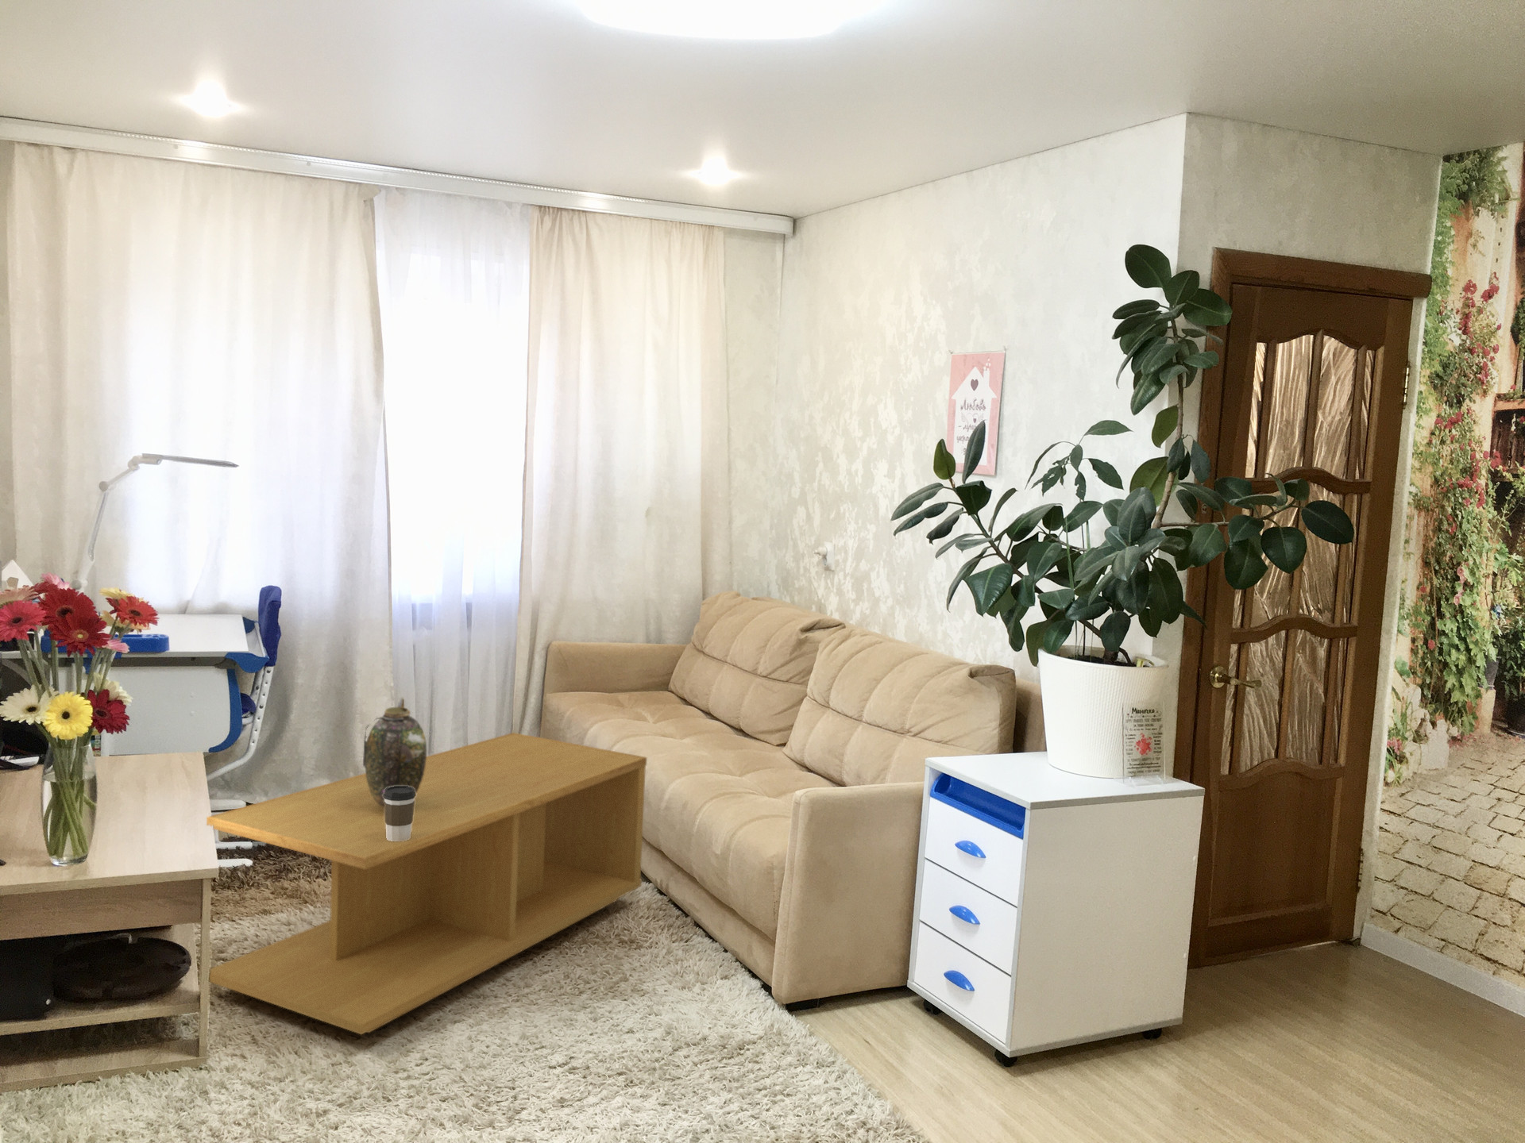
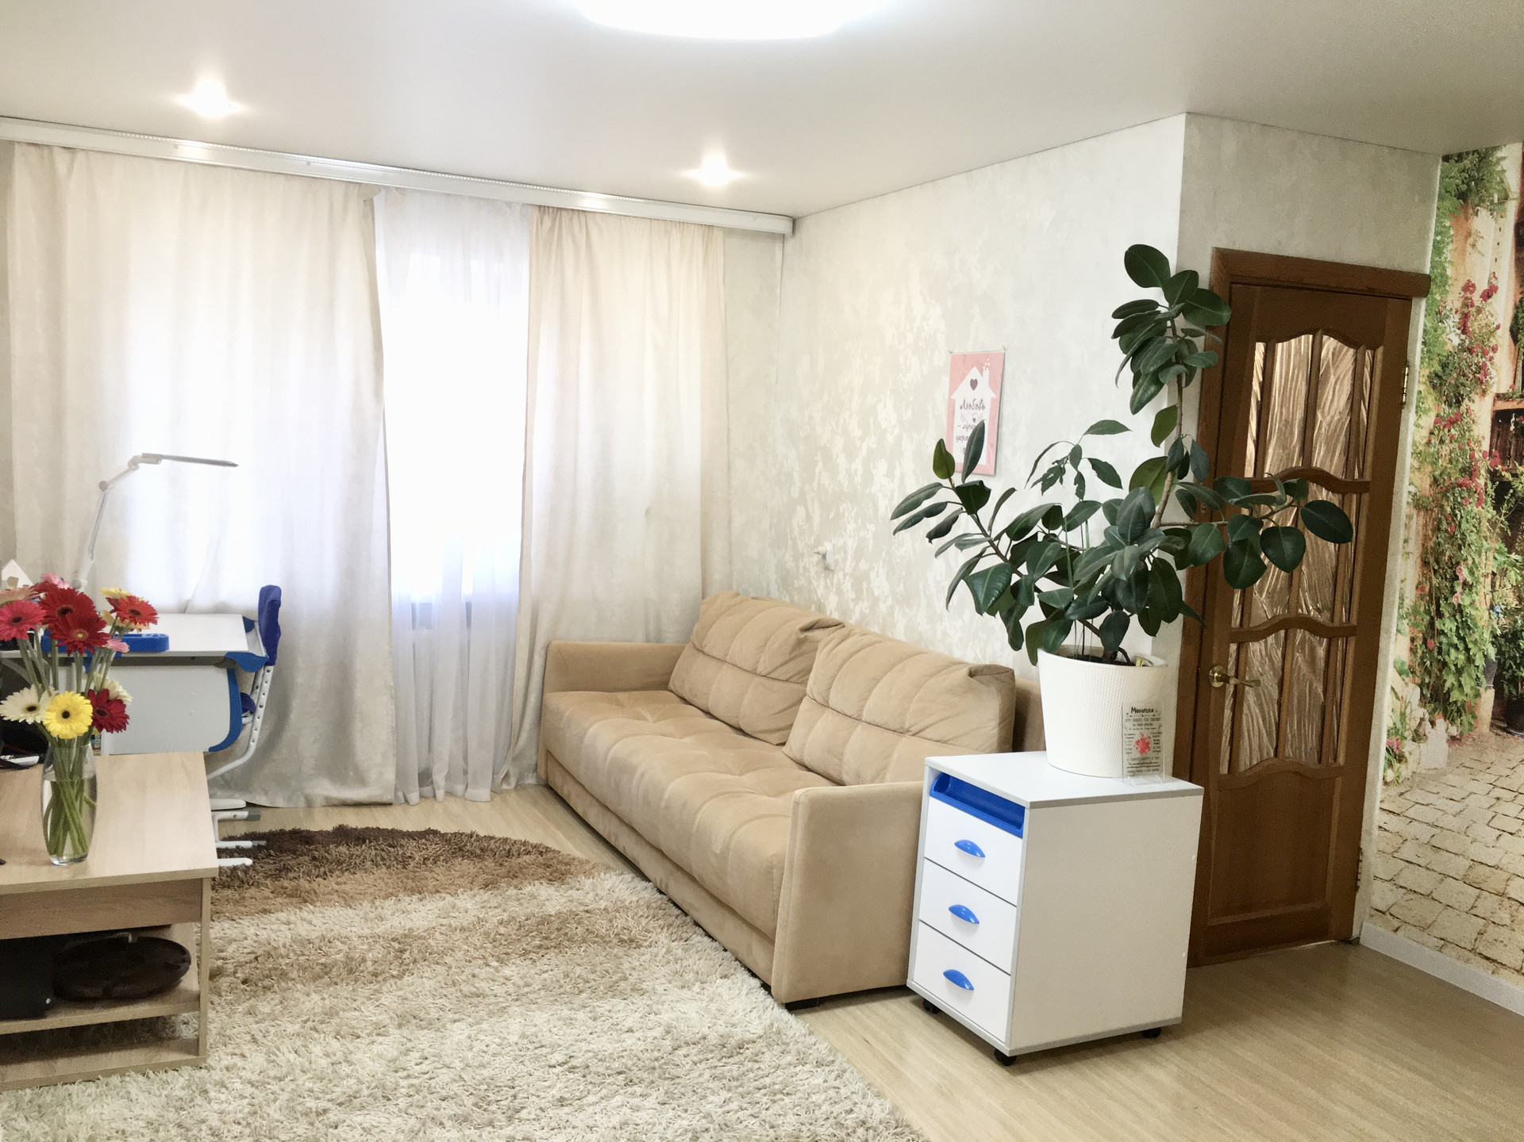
- coffee cup [383,785,417,842]
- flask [363,696,427,807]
- coffee table [205,732,647,1035]
